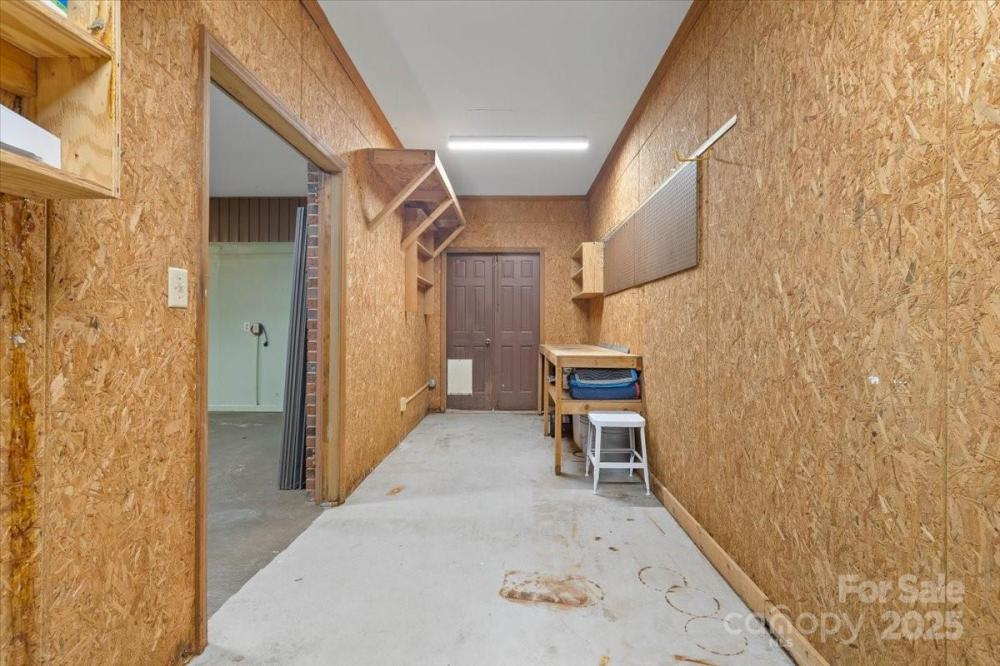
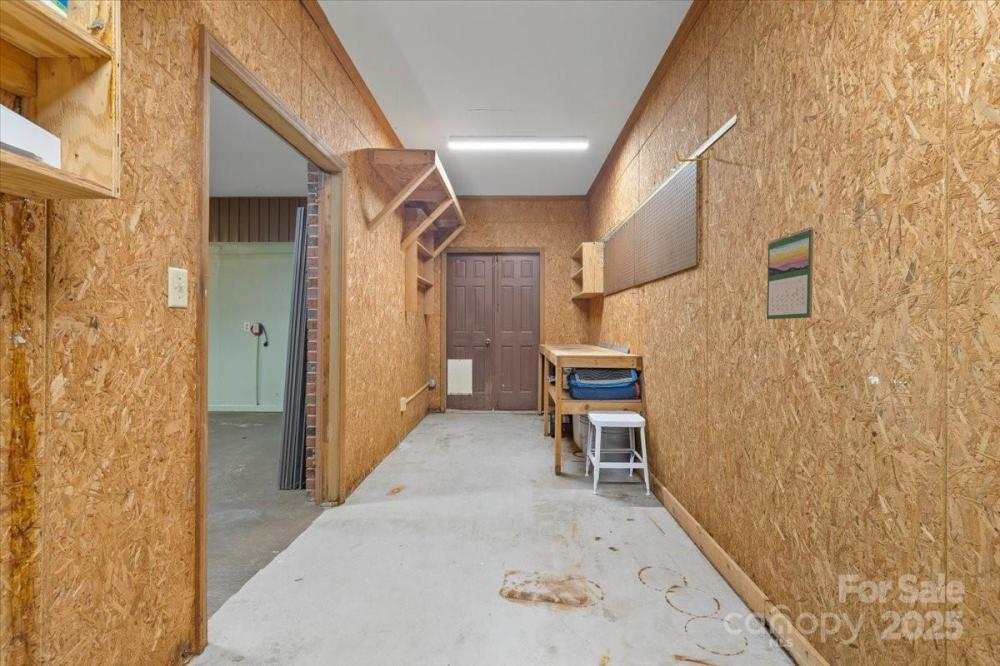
+ calendar [766,226,814,320]
